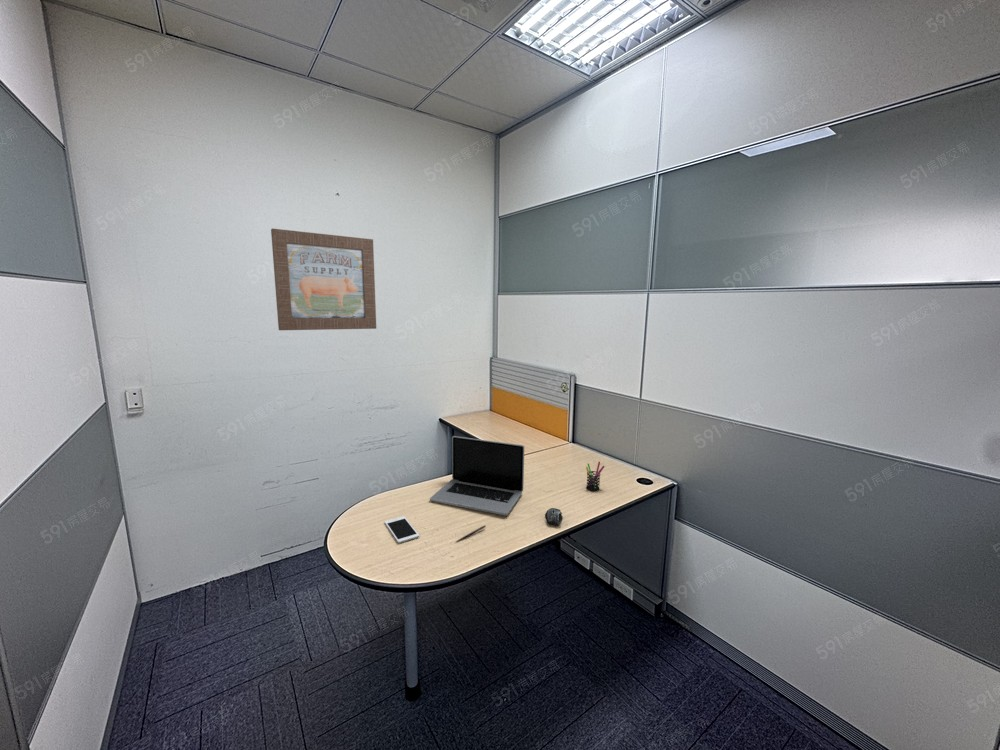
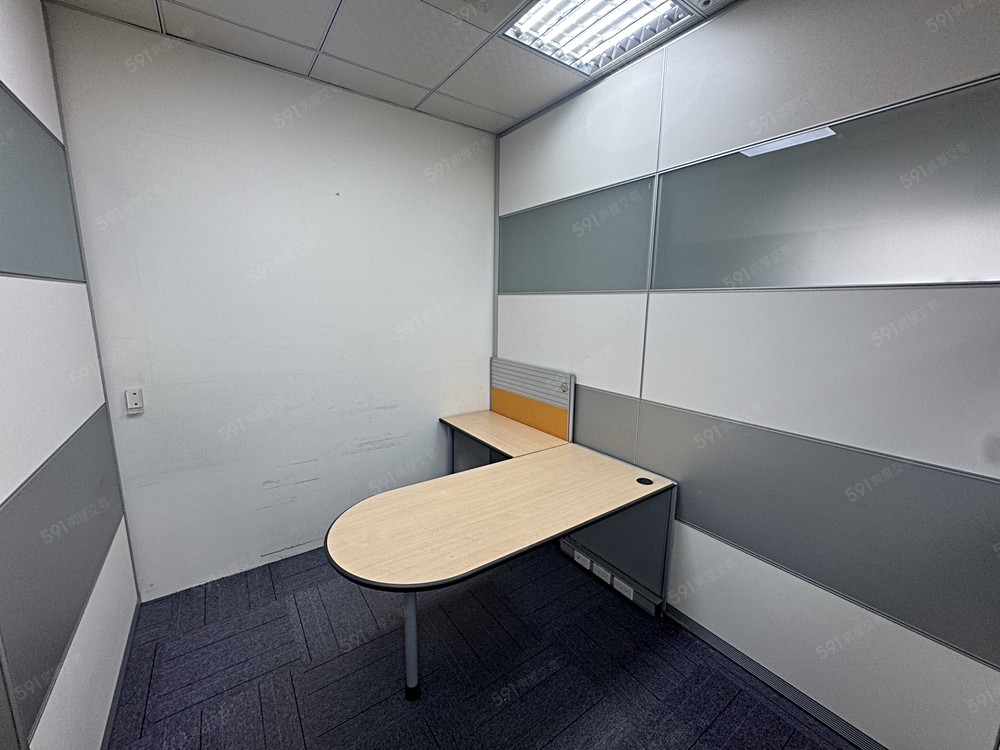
- laptop [429,435,525,516]
- cell phone [384,515,420,544]
- wall art [270,228,377,331]
- pen holder [585,461,605,492]
- computer mouse [544,507,564,527]
- pen [455,525,487,543]
